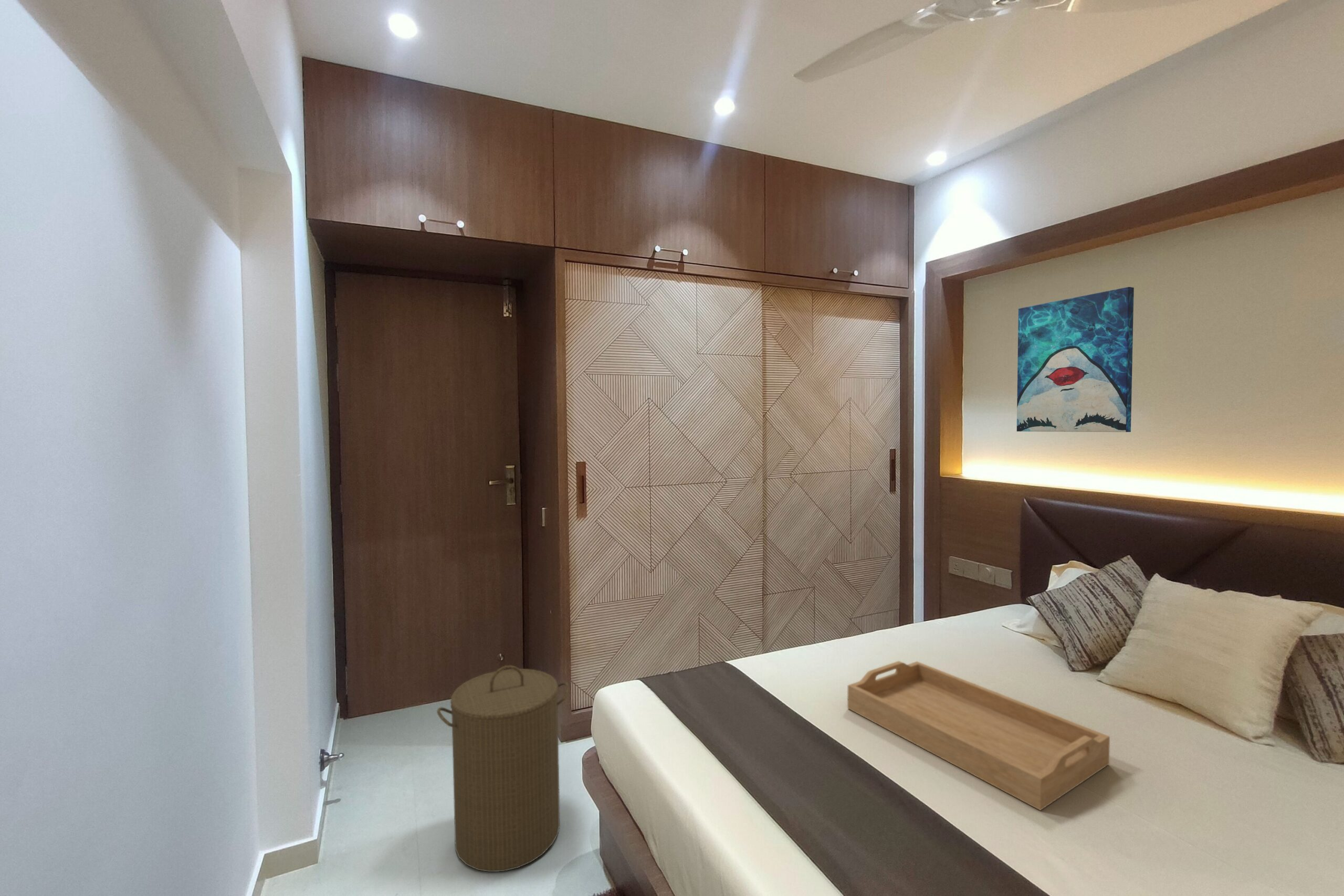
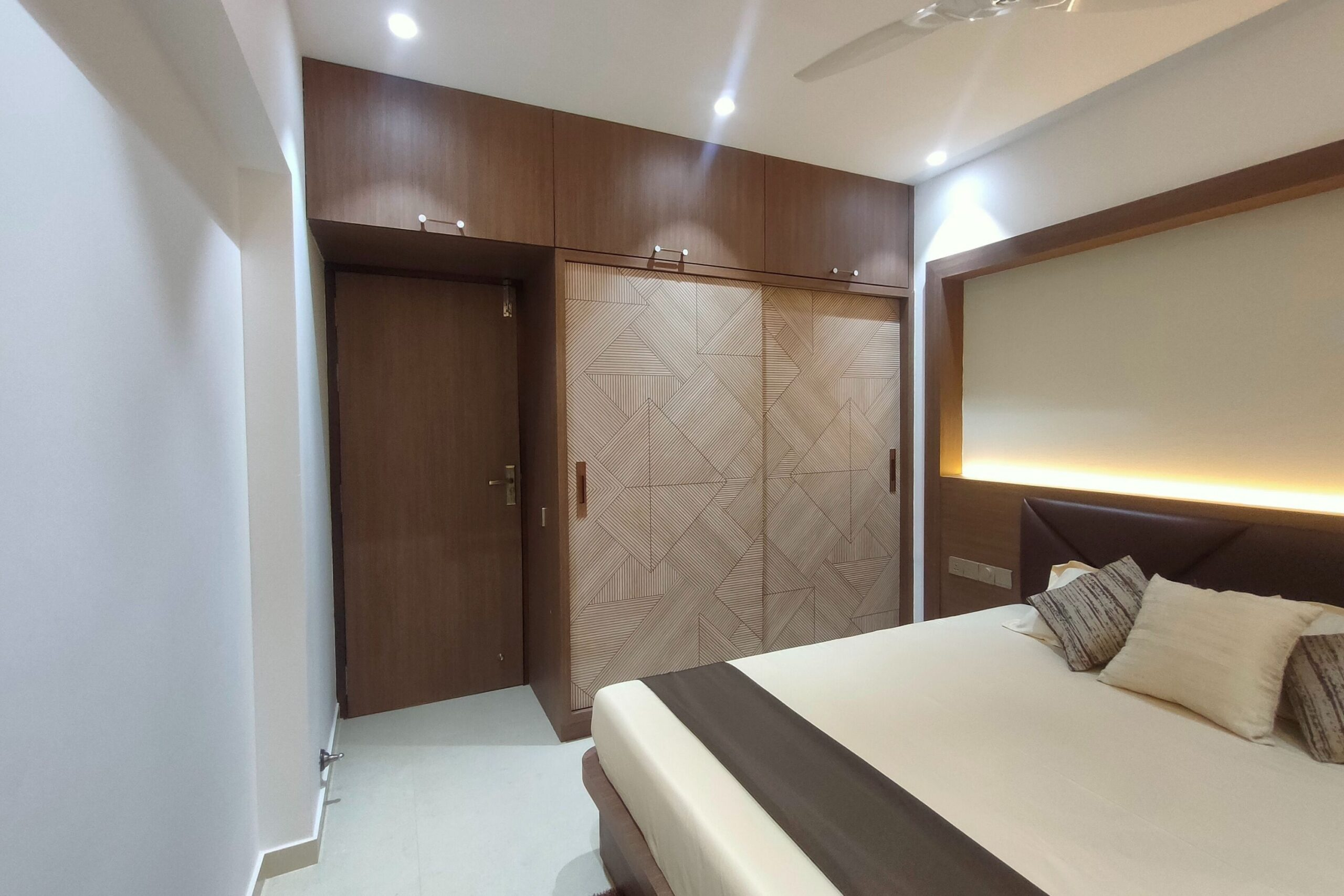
- serving tray [847,660,1110,811]
- wall art [1016,287,1135,433]
- laundry hamper [436,665,570,872]
